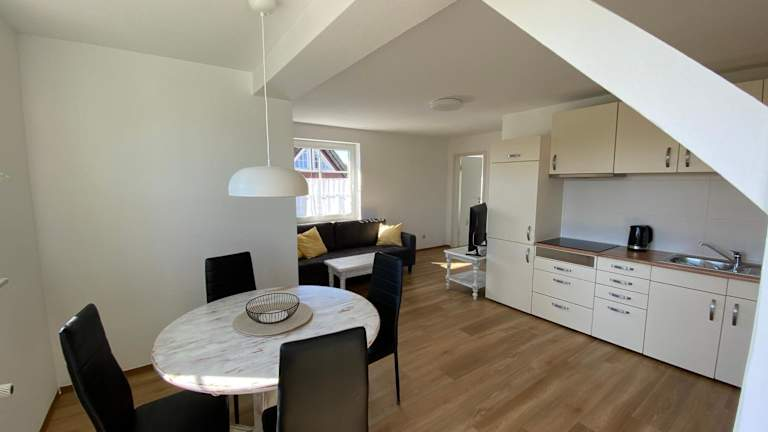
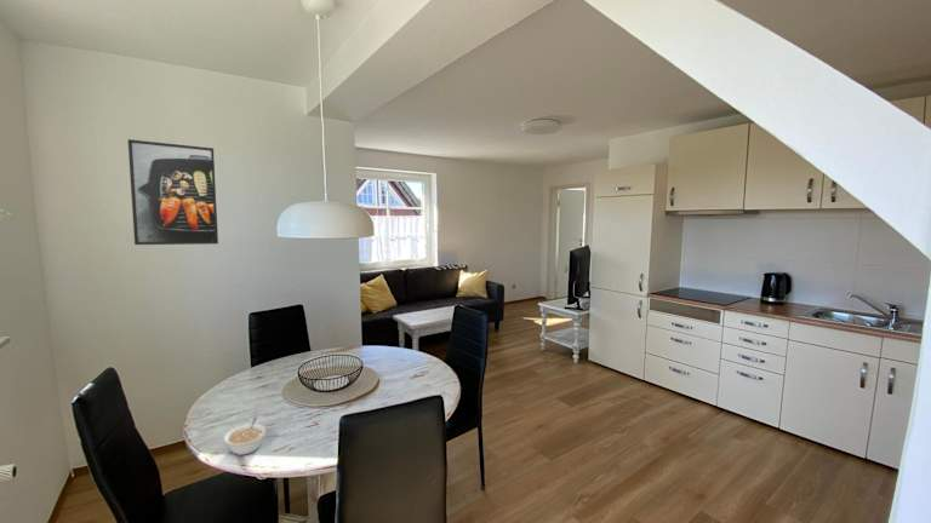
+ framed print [127,138,219,246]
+ legume [223,415,267,456]
